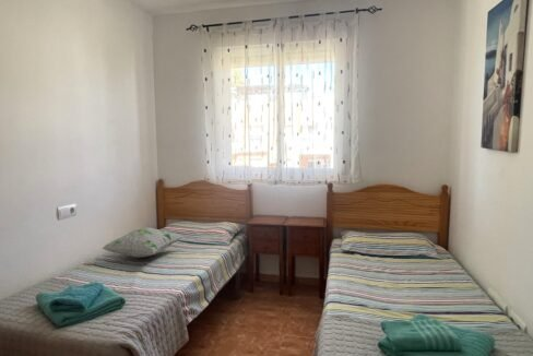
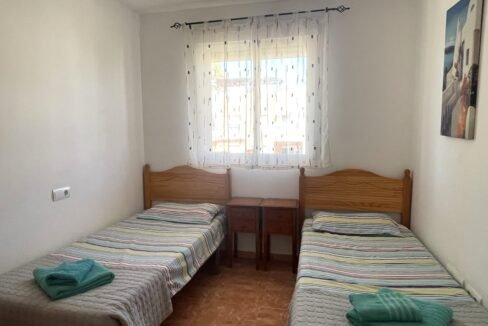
- decorative pillow [102,226,186,259]
